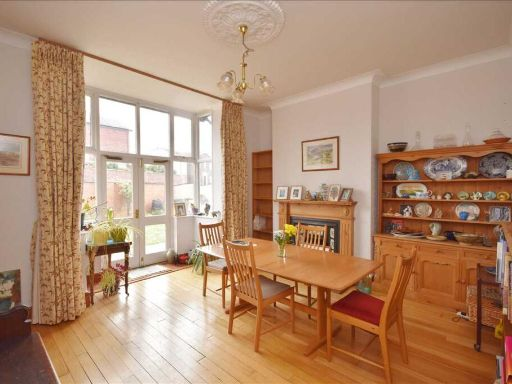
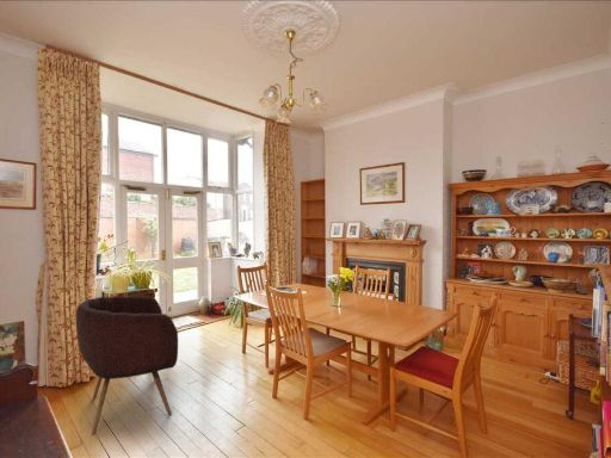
+ armchair [75,295,179,437]
